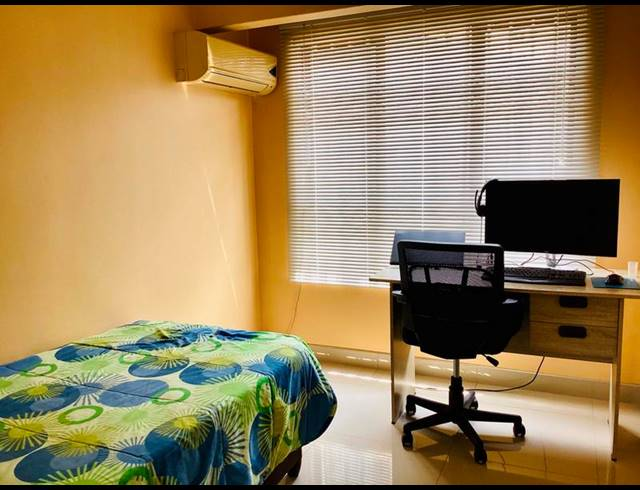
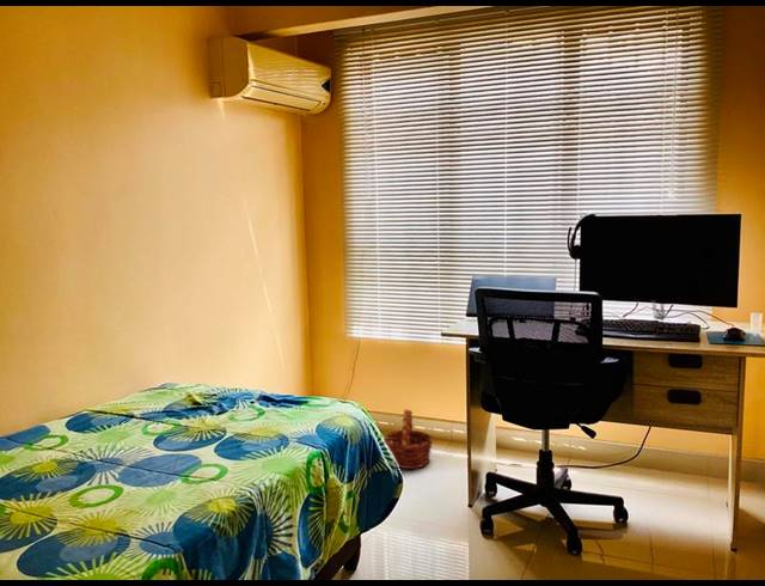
+ basket [382,409,434,470]
